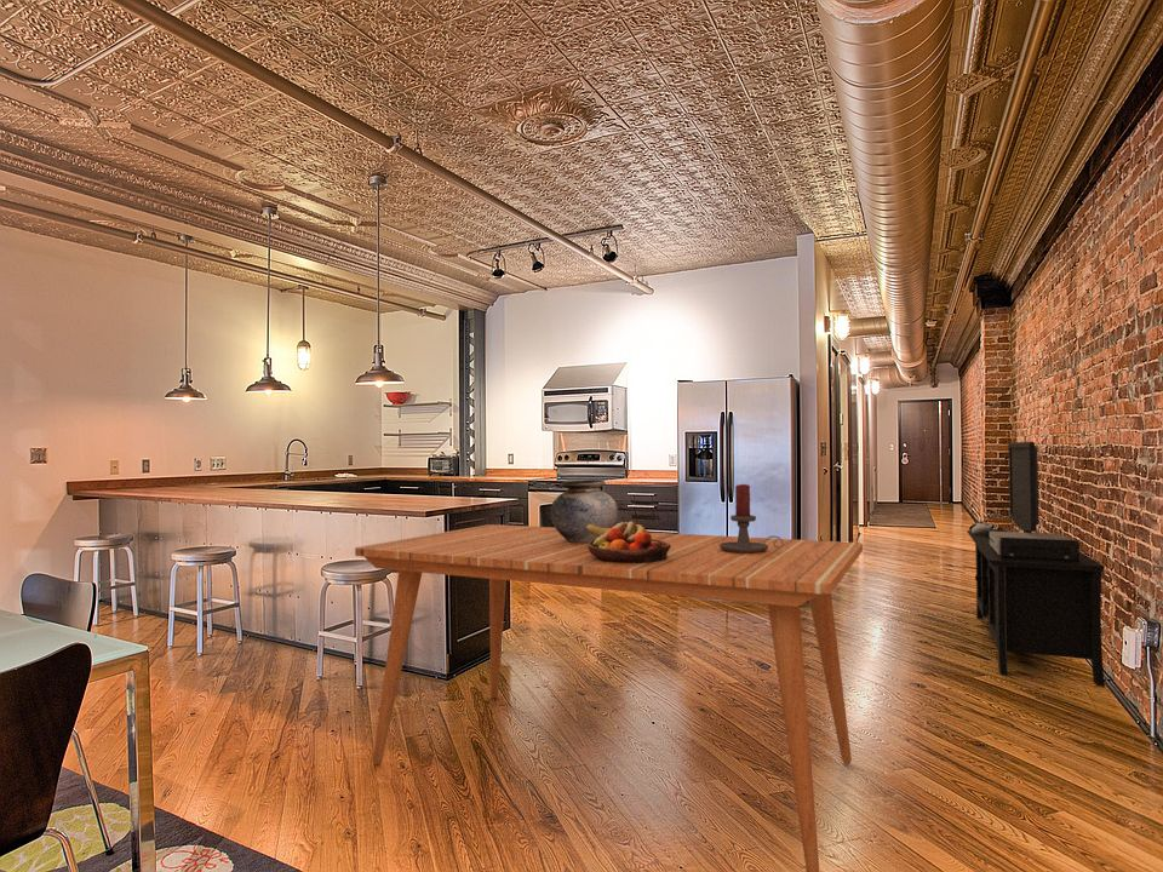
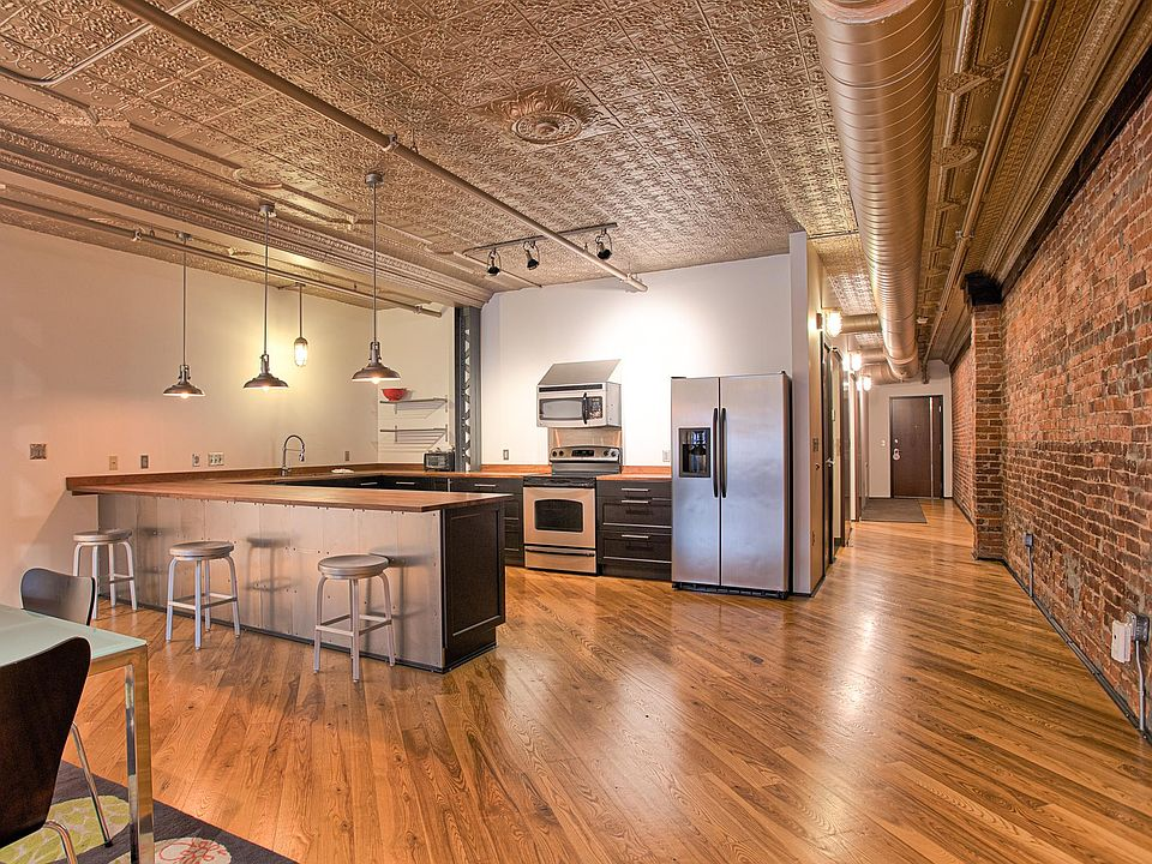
- fruit bowl [586,521,671,563]
- candle holder [720,483,783,553]
- dining table [354,523,864,872]
- media console [966,441,1106,688]
- vase [550,480,619,544]
